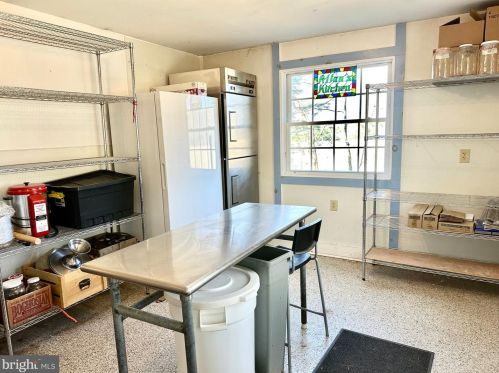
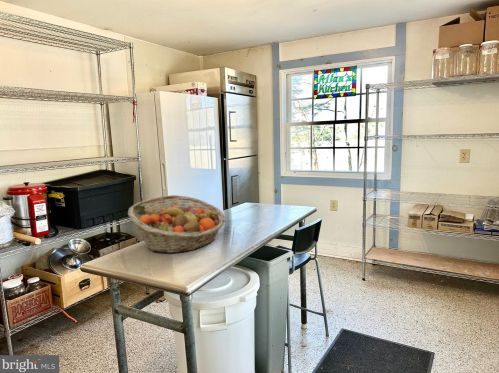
+ fruit basket [127,194,226,254]
